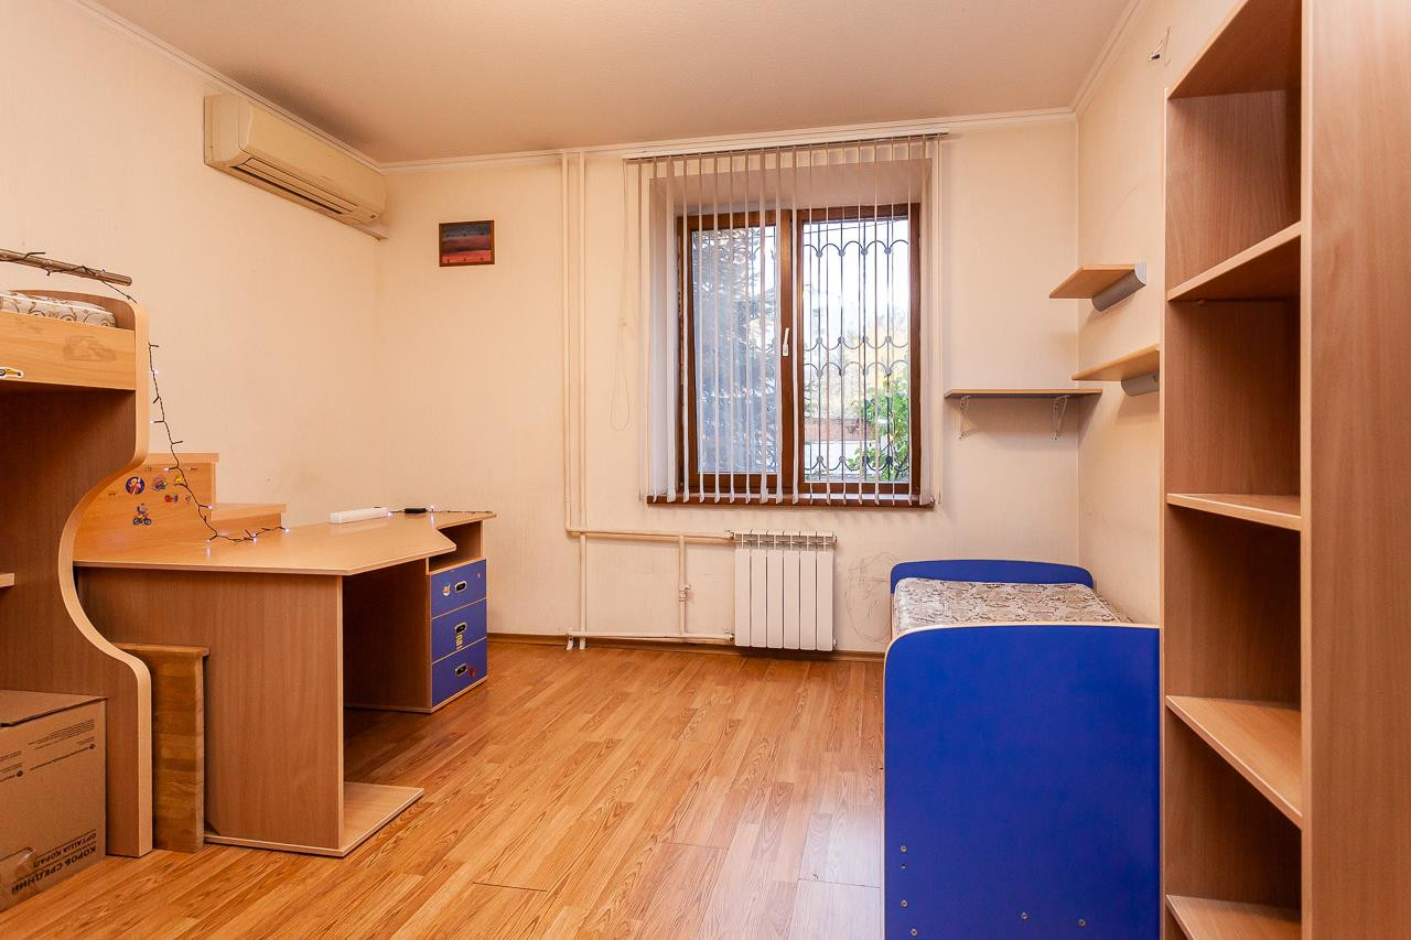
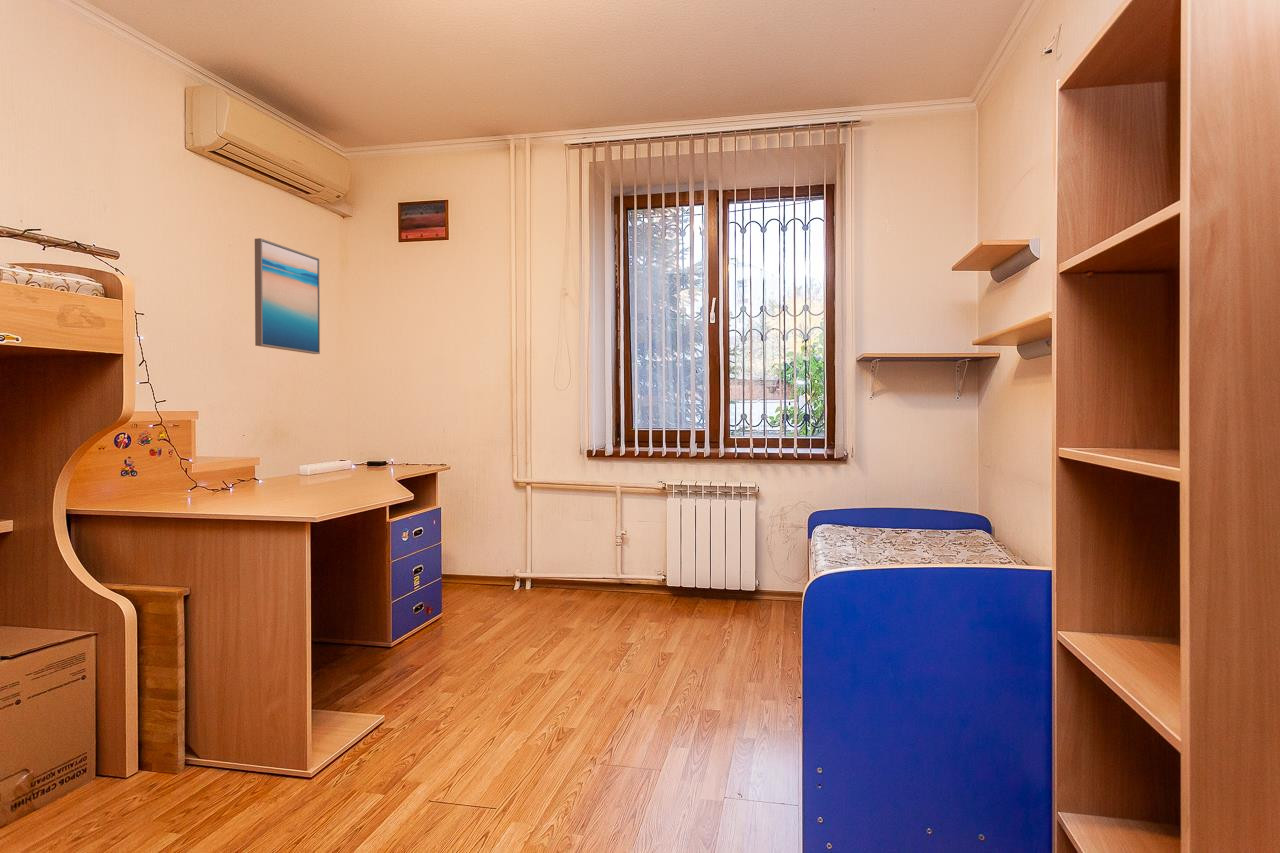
+ wall art [254,237,321,355]
